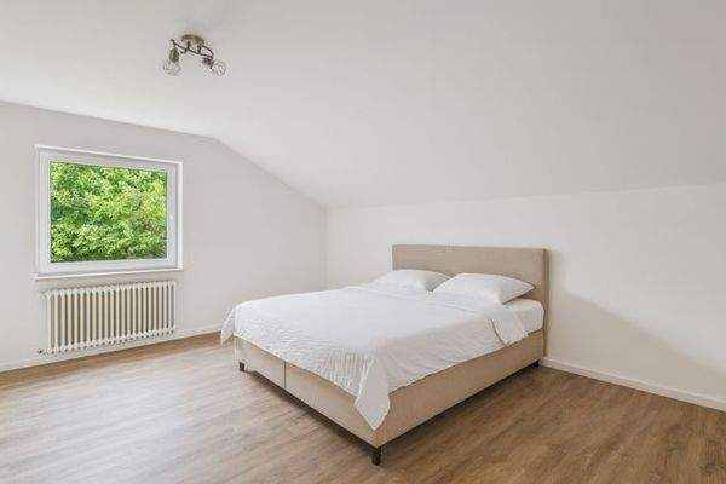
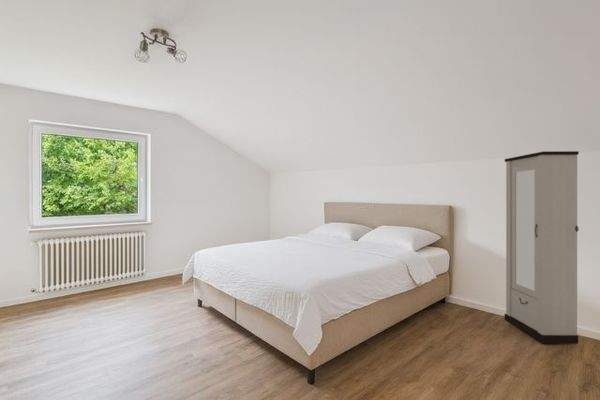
+ cabinet [504,150,580,345]
